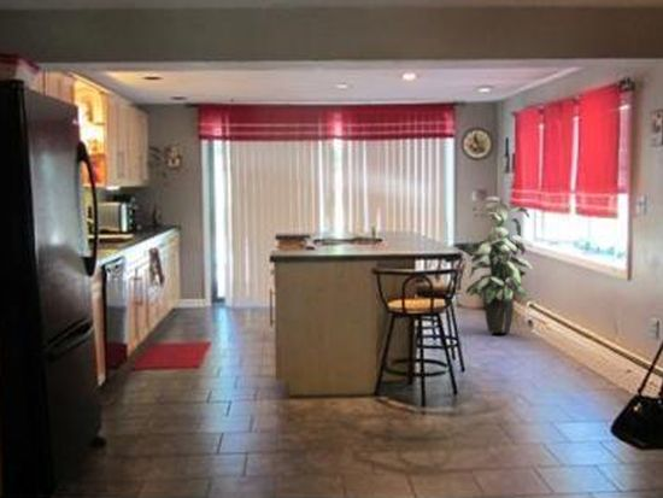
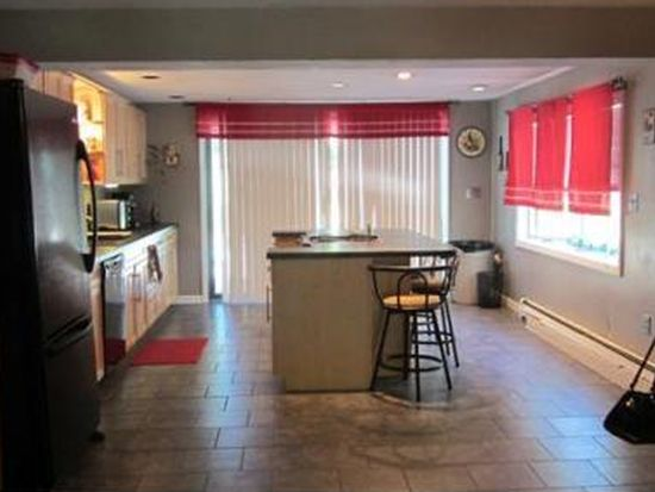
- indoor plant [463,195,534,334]
